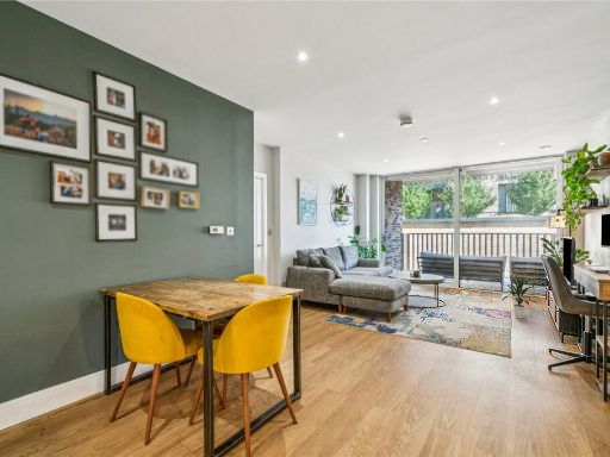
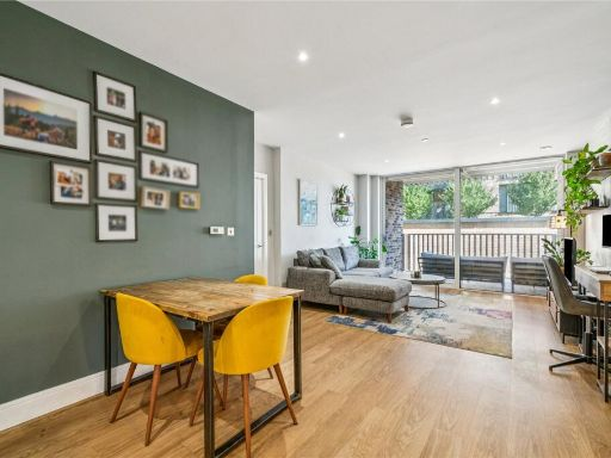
- indoor plant [500,274,541,319]
